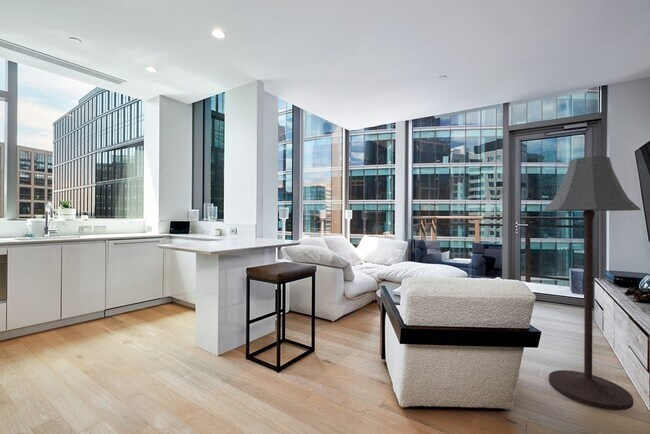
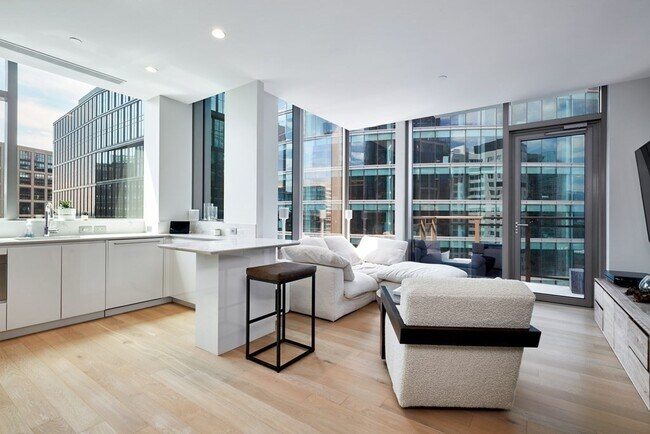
- floor lamp [542,155,642,411]
